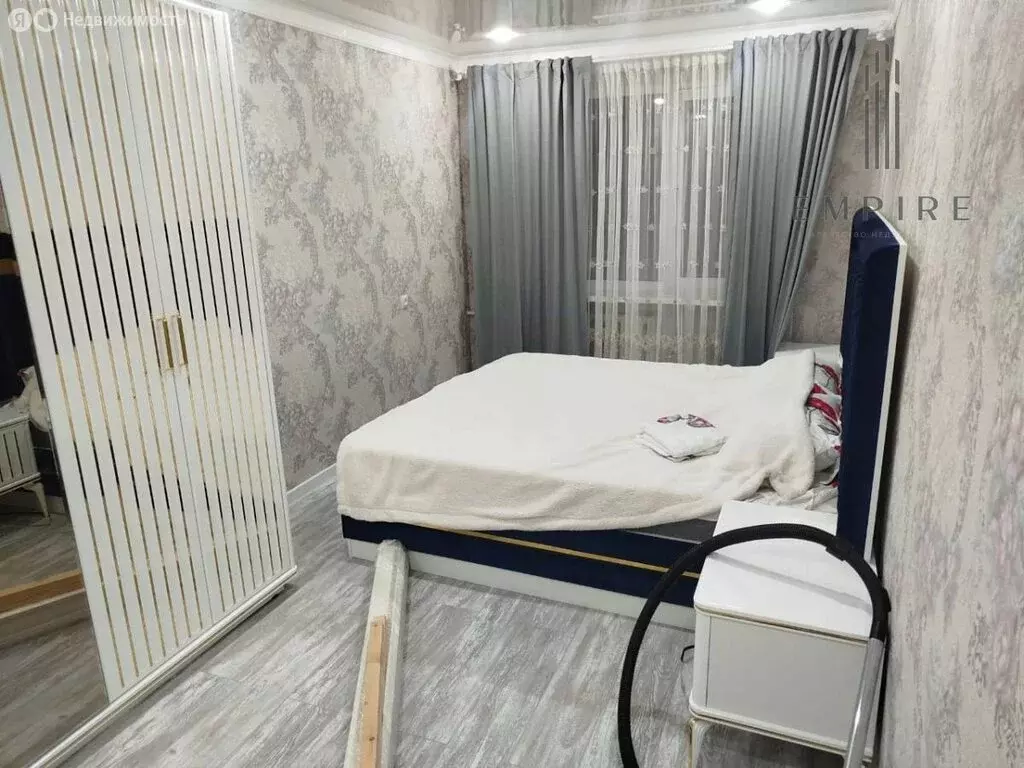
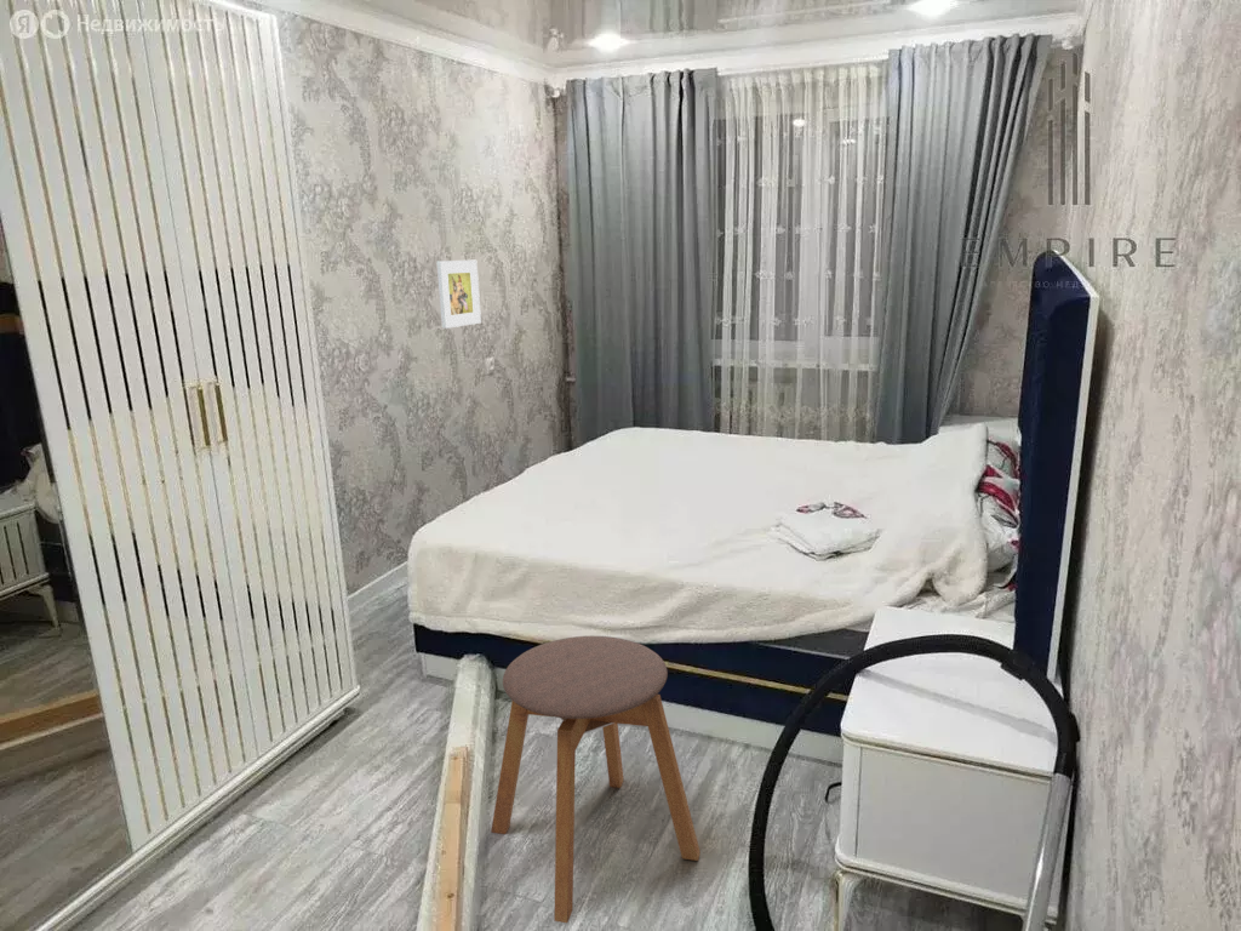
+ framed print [435,259,482,330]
+ stool [490,635,702,924]
